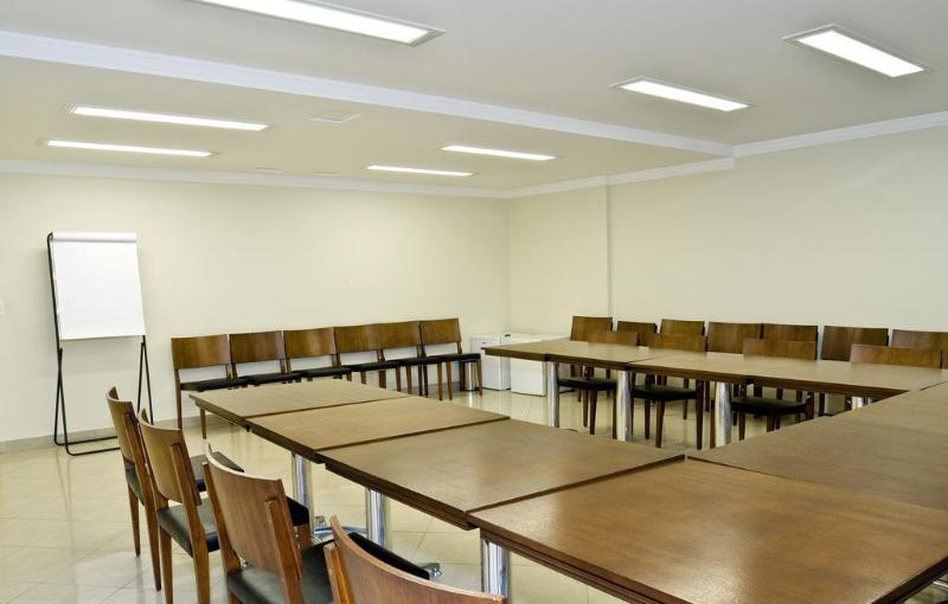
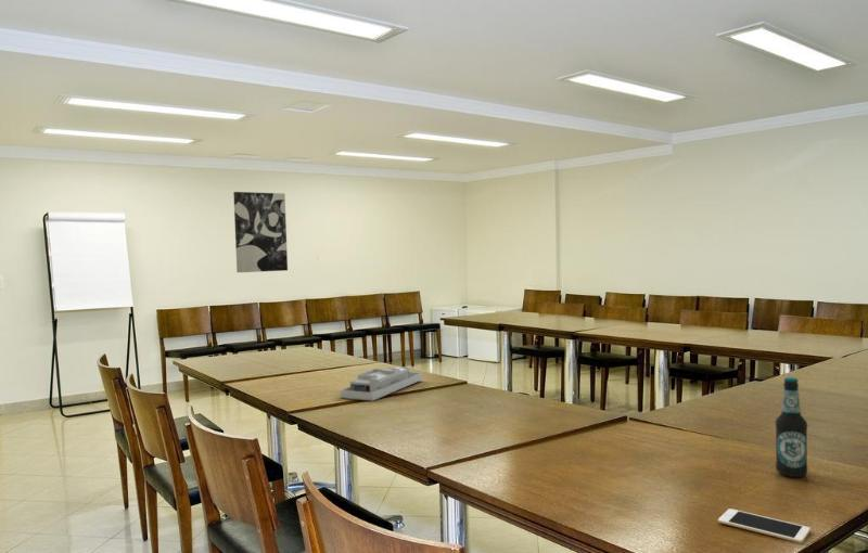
+ bottle [775,376,808,478]
+ desk organizer [340,365,423,402]
+ wall art [232,191,289,273]
+ cell phone [717,507,812,544]
